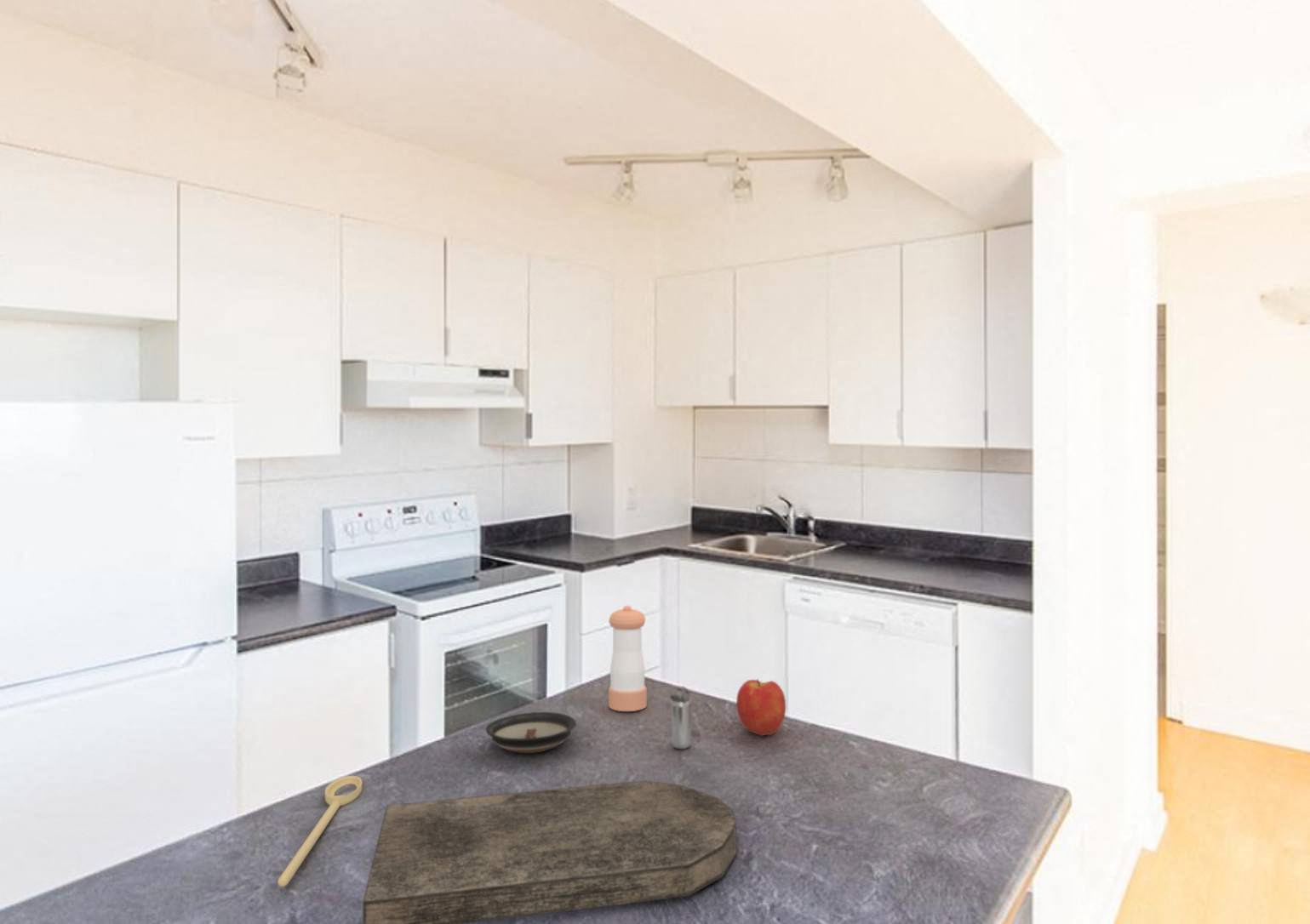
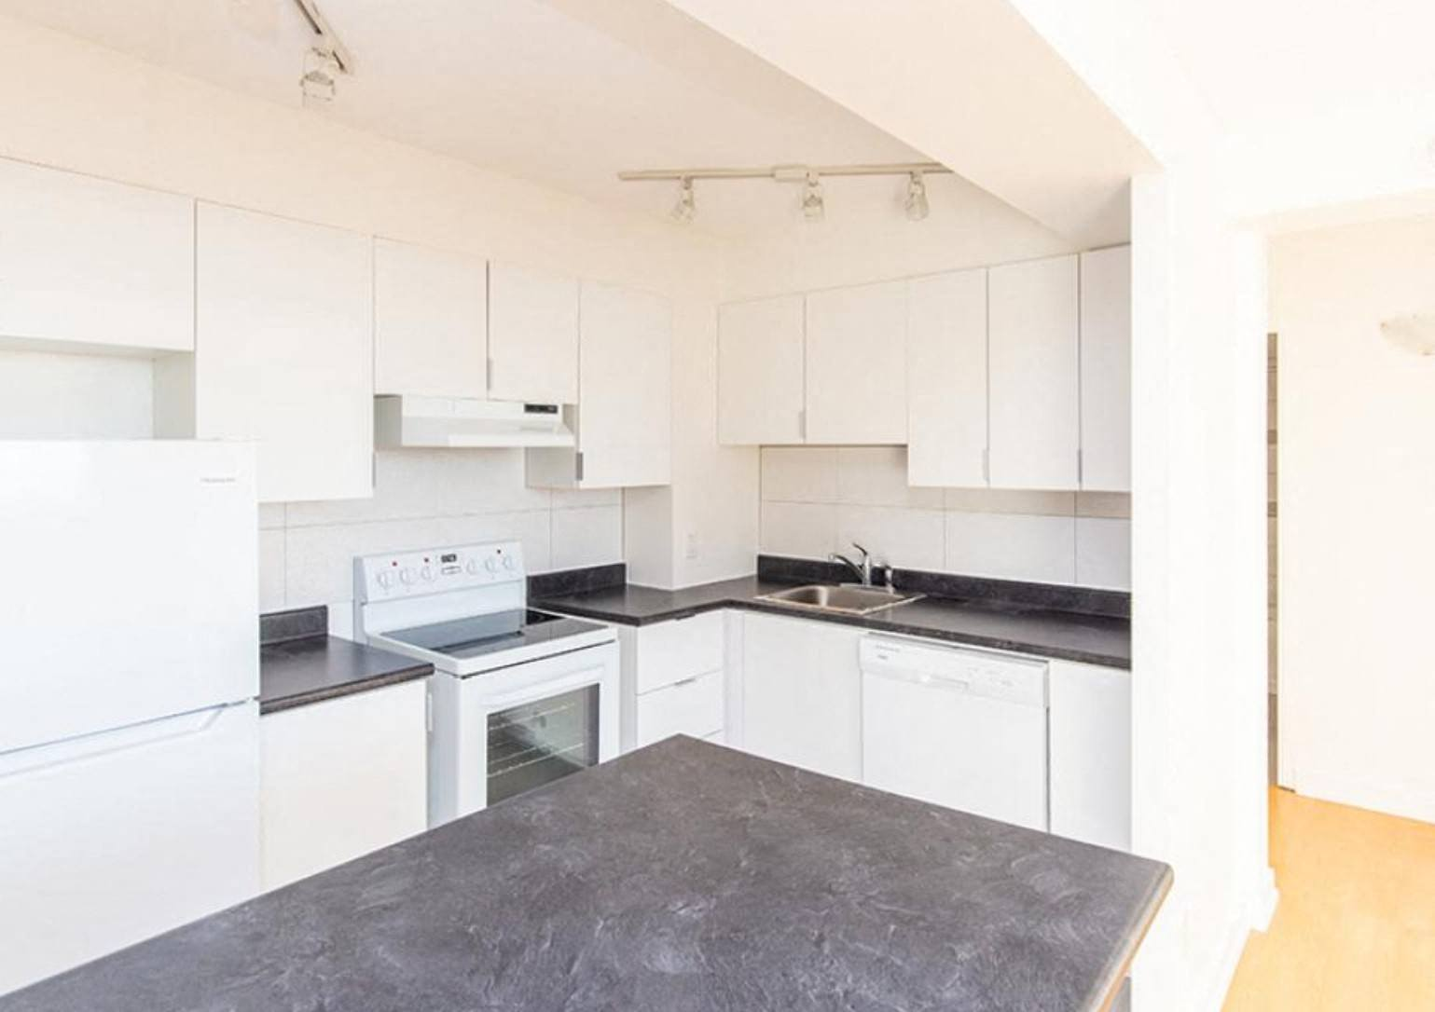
- saucer [485,711,577,754]
- cutting board [362,780,737,924]
- shaker [670,686,693,750]
- spoon [277,775,363,887]
- pepper shaker [608,605,648,712]
- apple [735,678,787,737]
